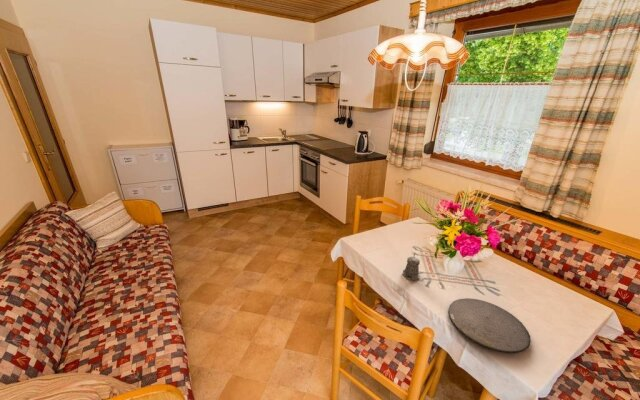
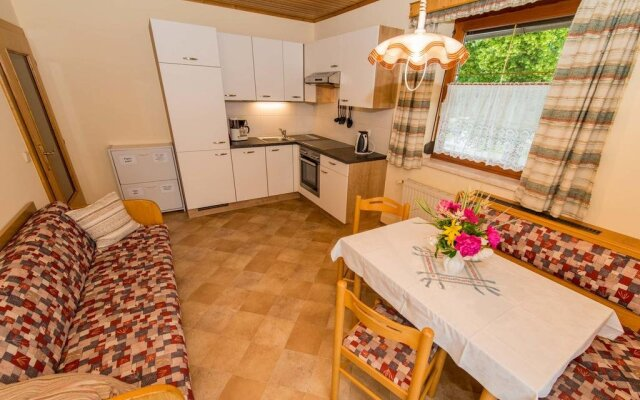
- pepper shaker [402,252,421,281]
- plate [448,297,532,354]
